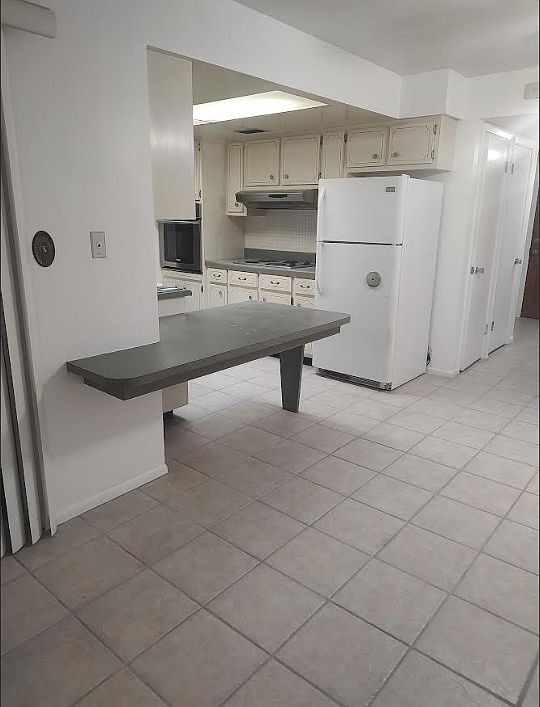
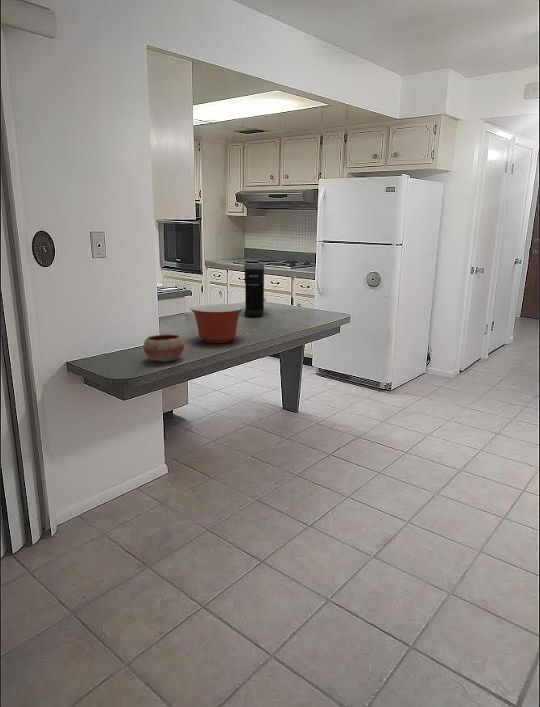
+ mixing bowl [190,303,244,344]
+ coffee maker [243,262,265,318]
+ bowl [142,333,185,363]
